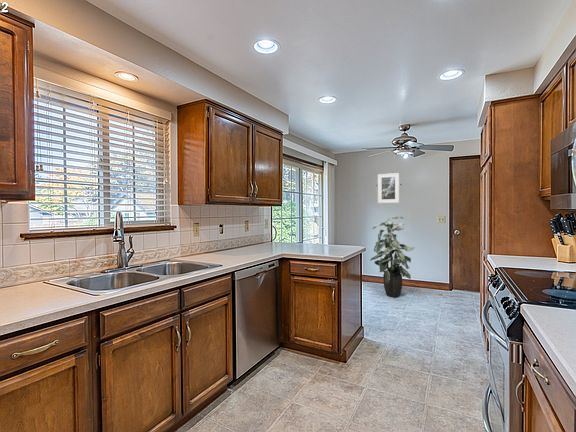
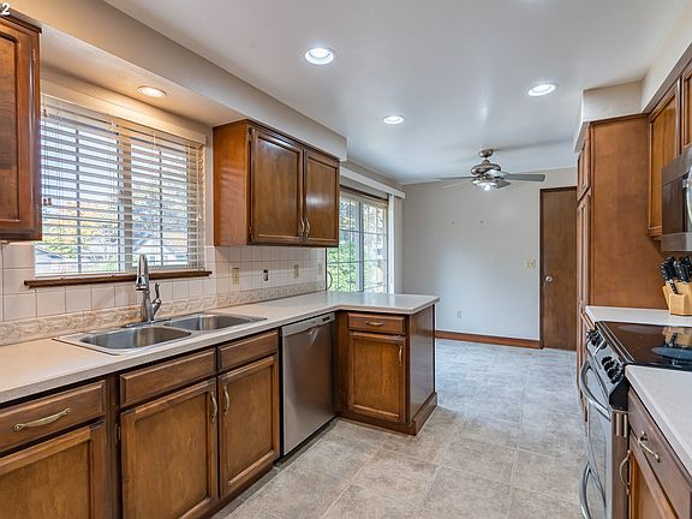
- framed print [377,172,400,204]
- indoor plant [369,215,416,299]
